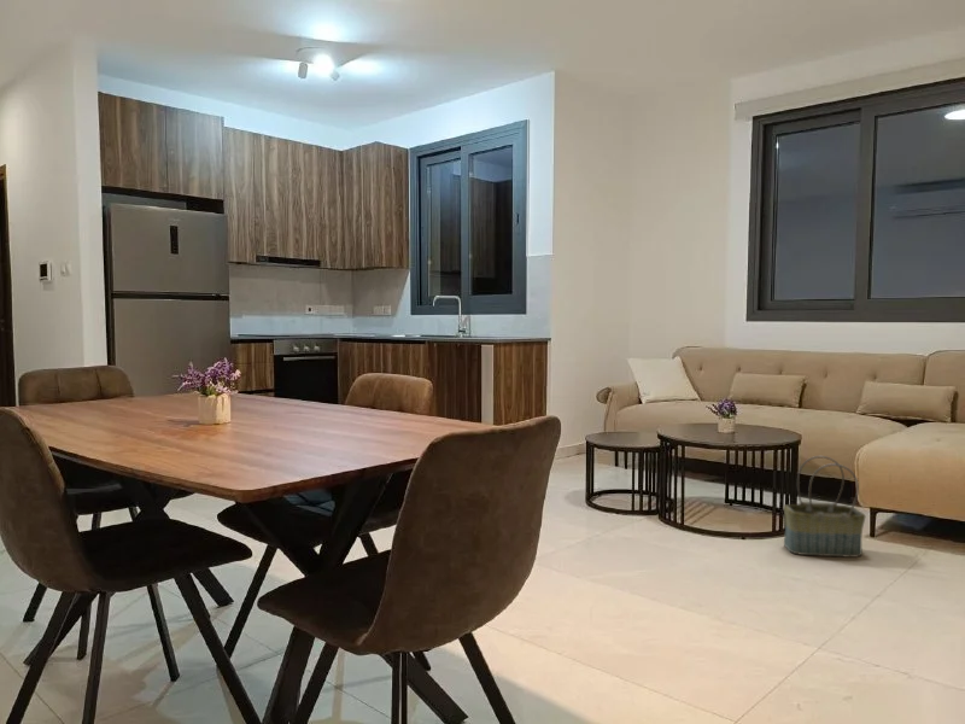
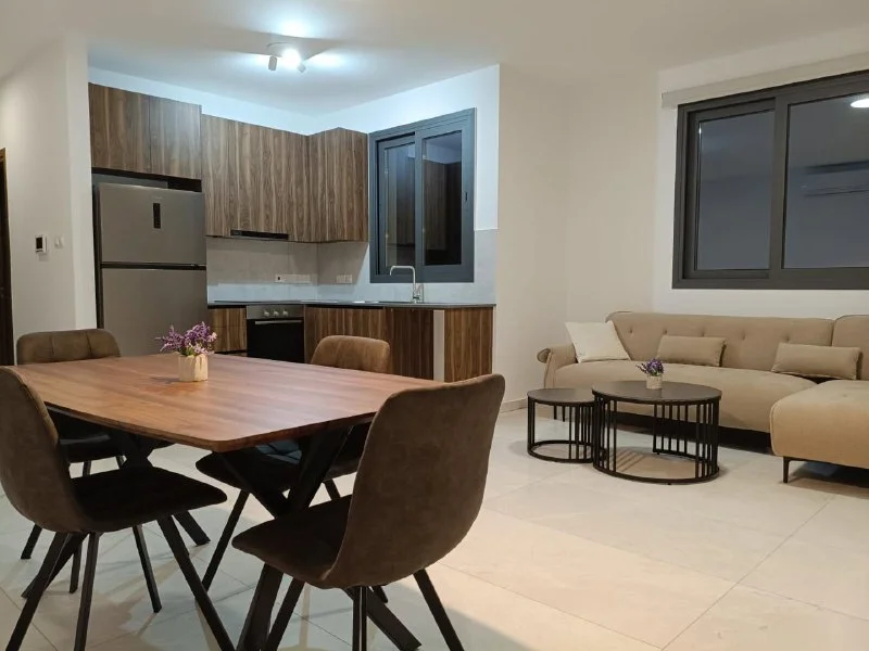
- basket [783,455,867,559]
